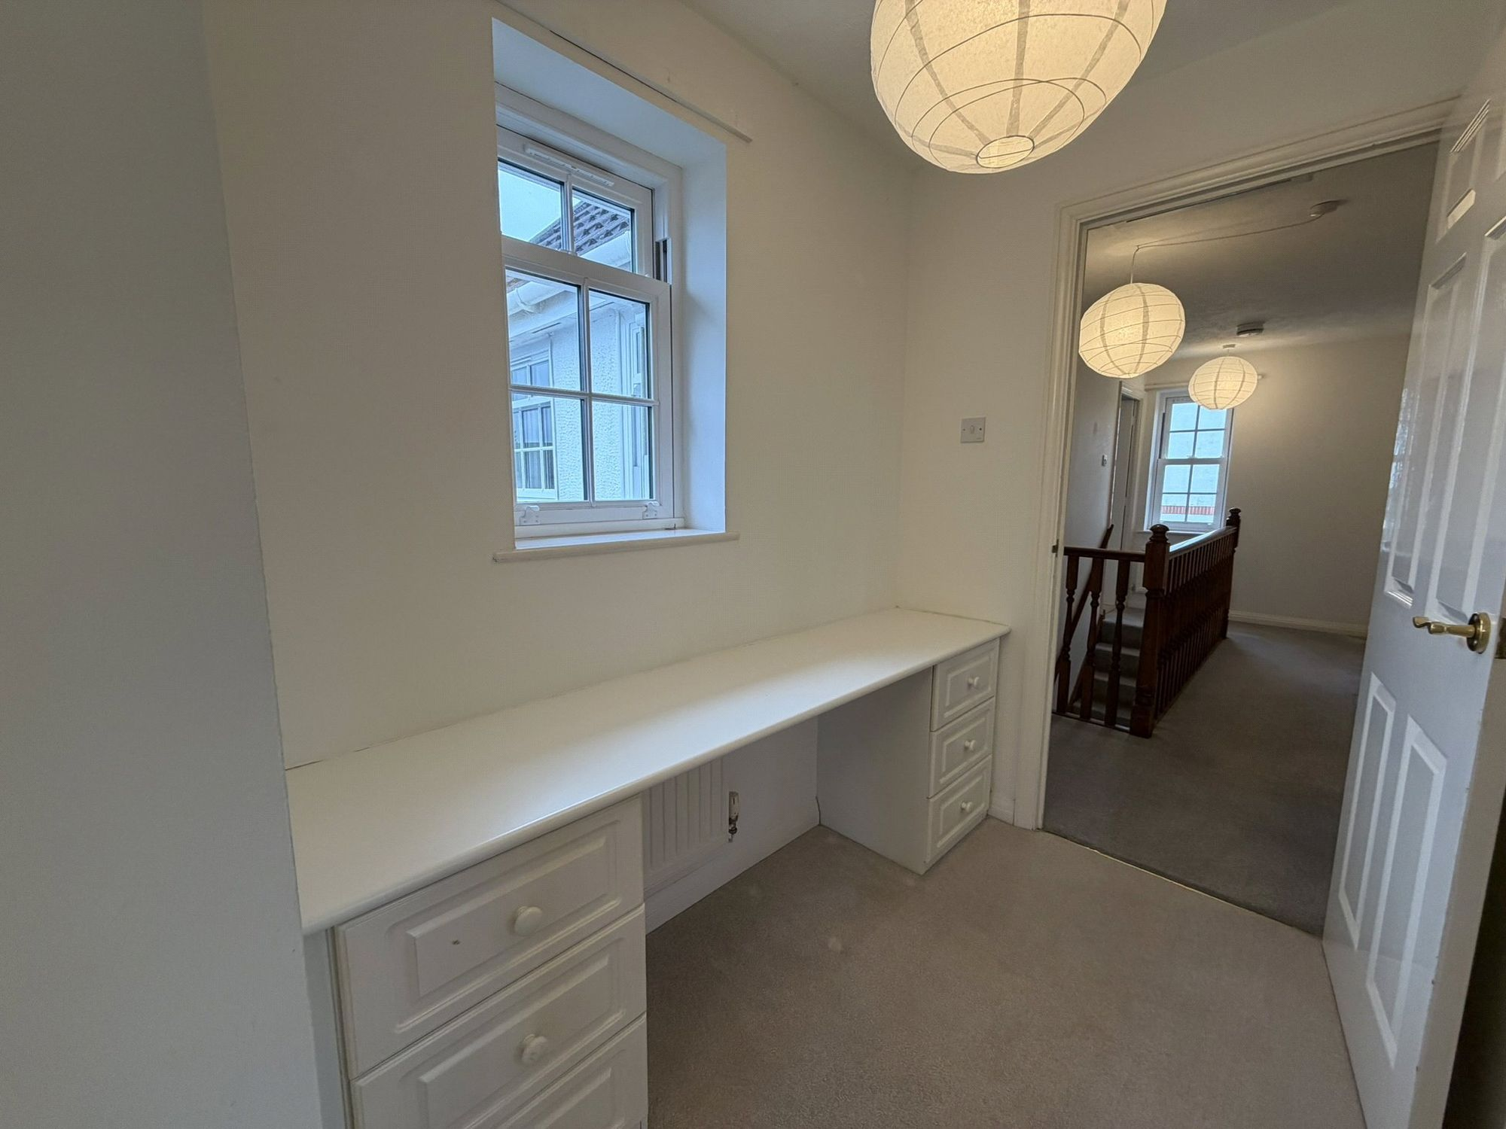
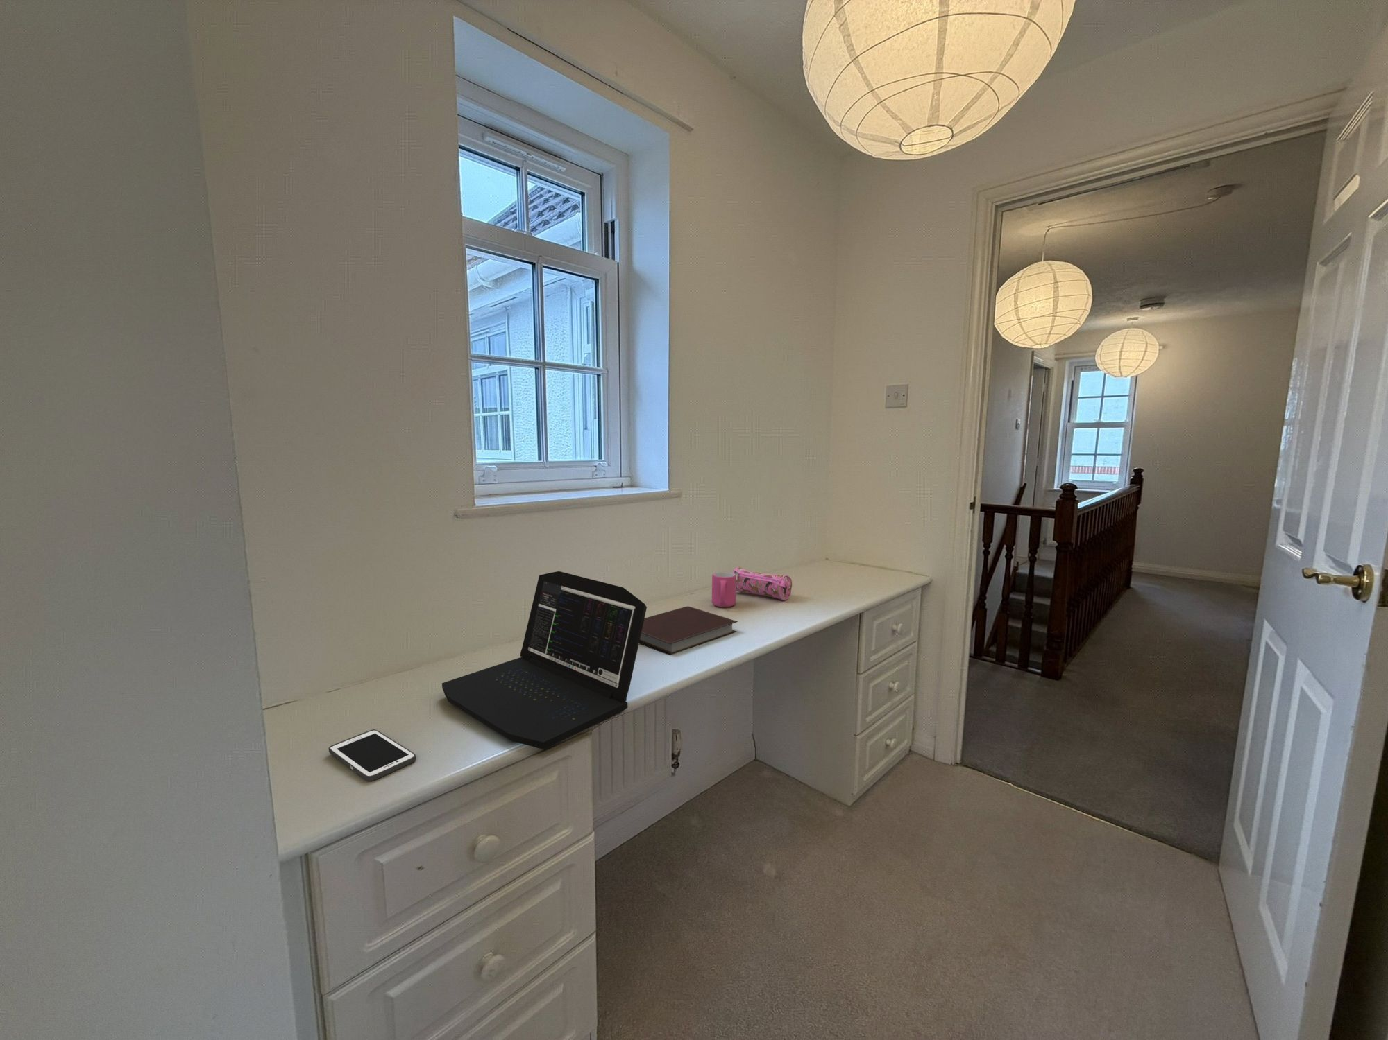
+ mug [711,571,737,608]
+ notebook [639,605,739,655]
+ pencil case [733,567,792,601]
+ cell phone [328,729,416,782]
+ laptop [442,570,647,751]
